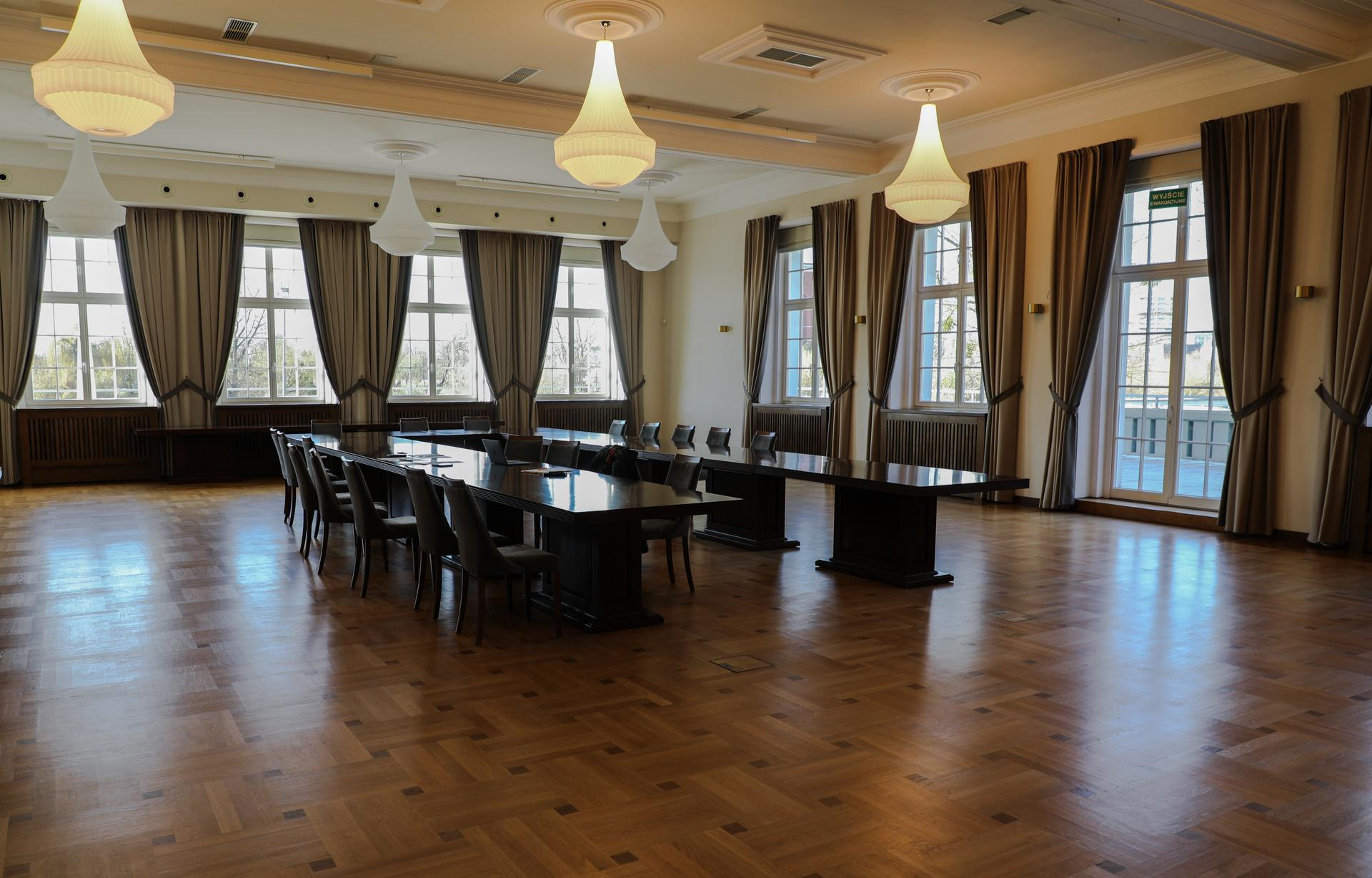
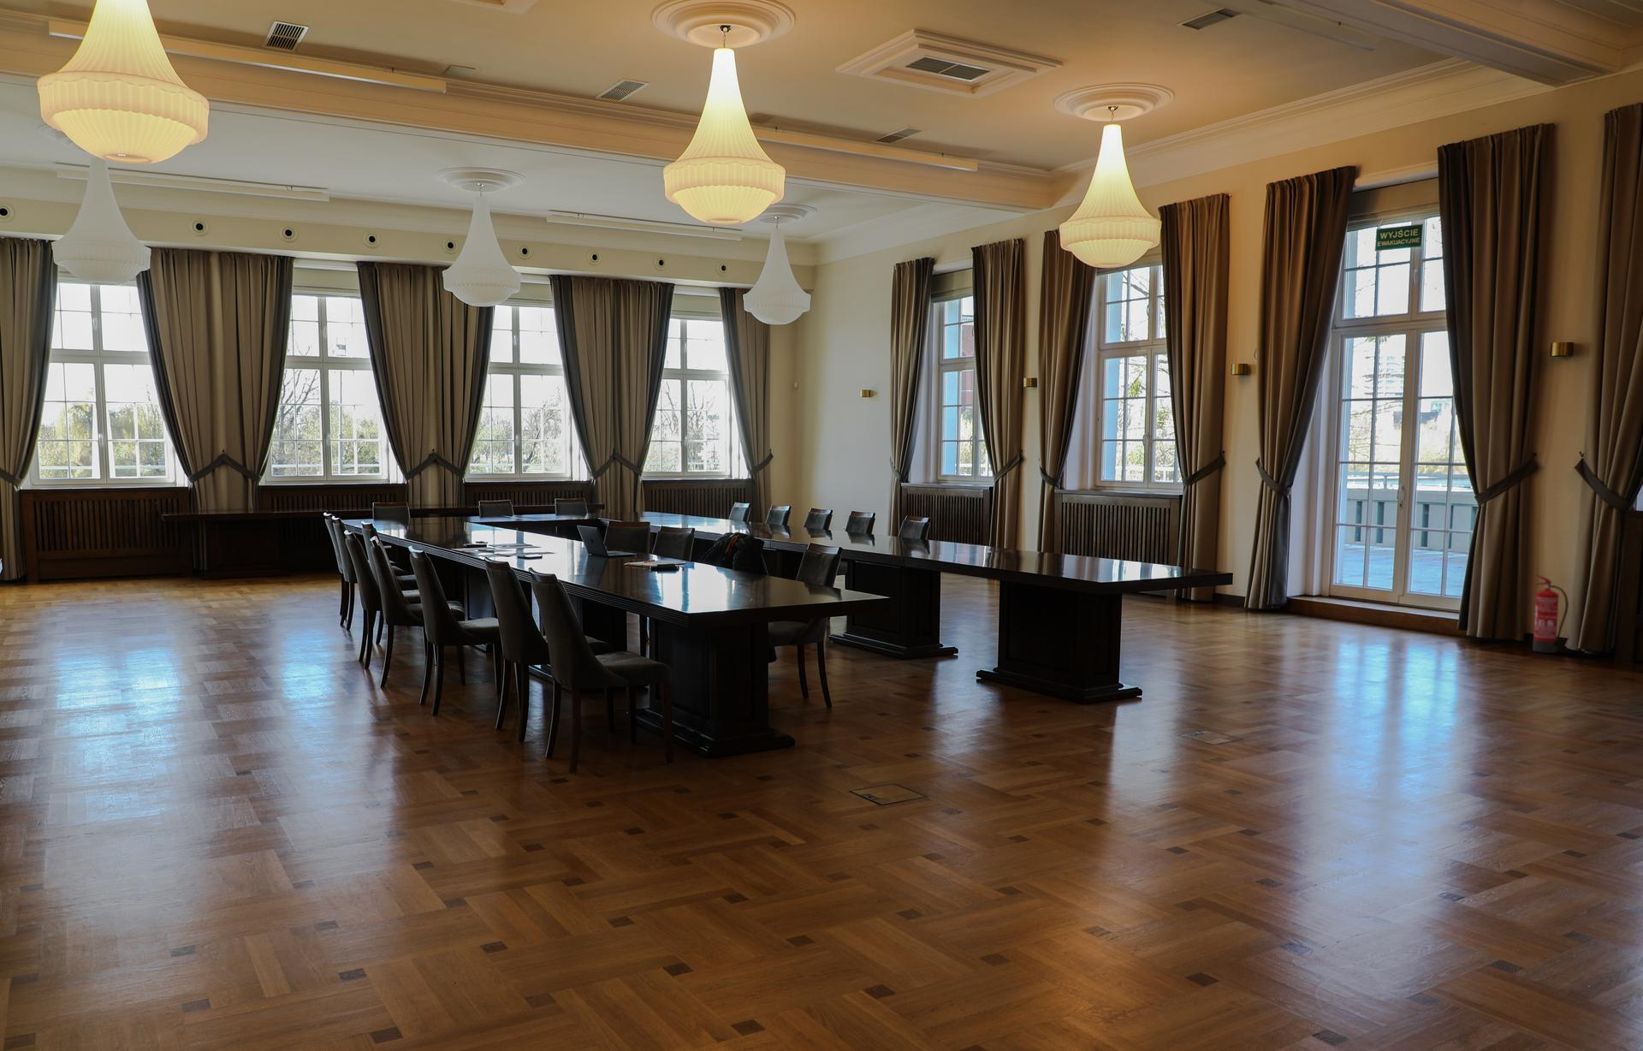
+ fire extinguisher [1532,573,1570,654]
